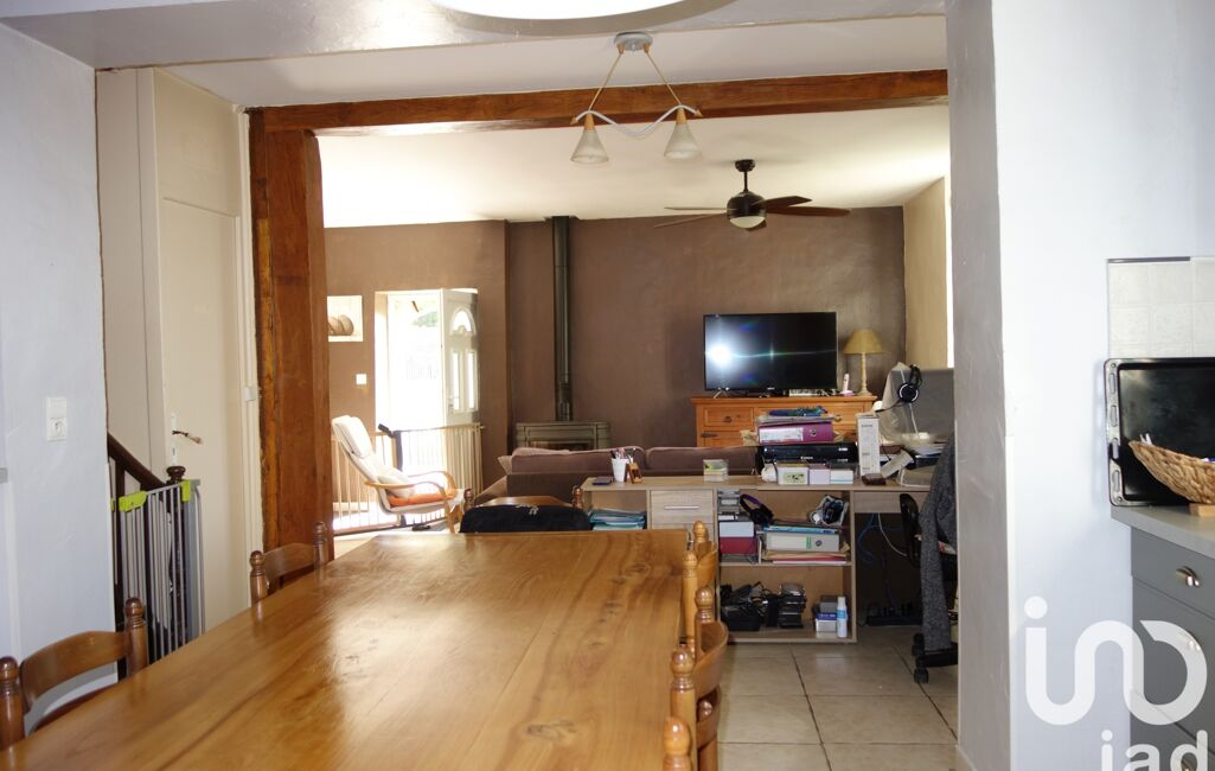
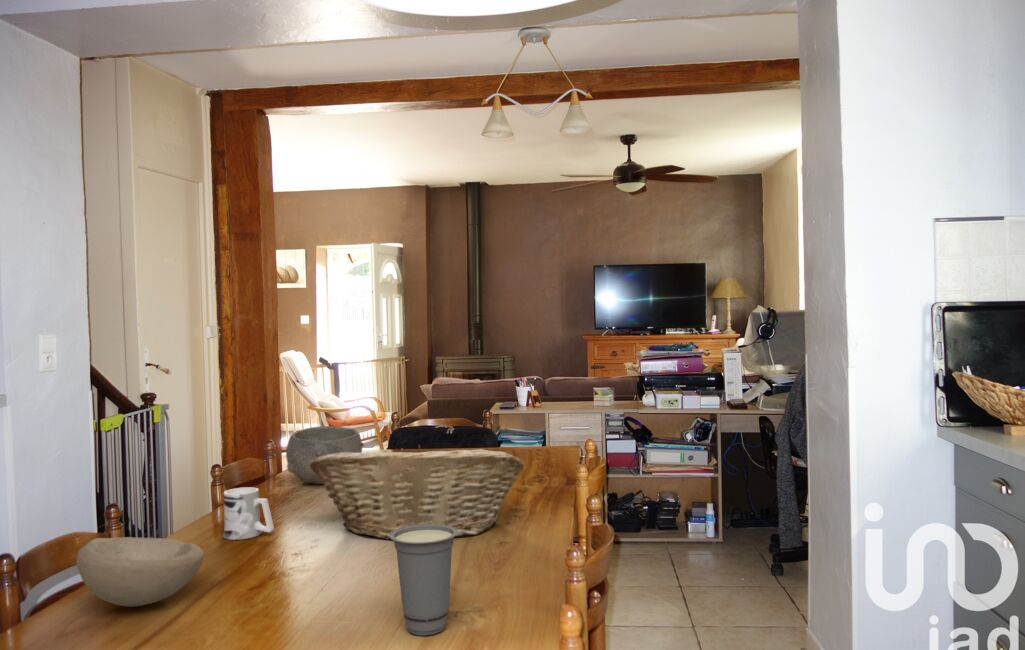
+ fruit basket [310,444,525,540]
+ bowl [285,425,363,485]
+ mug [222,486,275,541]
+ bowl [76,536,205,608]
+ cup [389,524,458,636]
